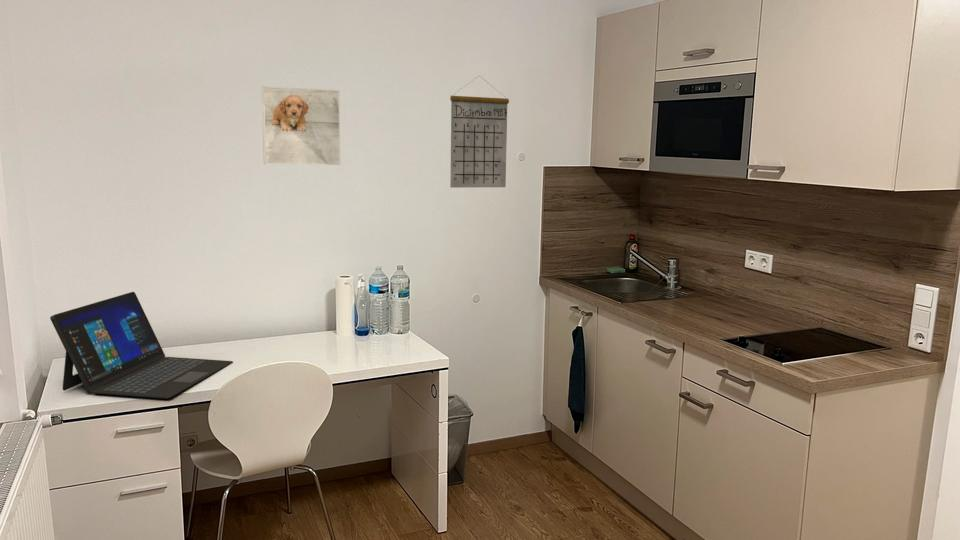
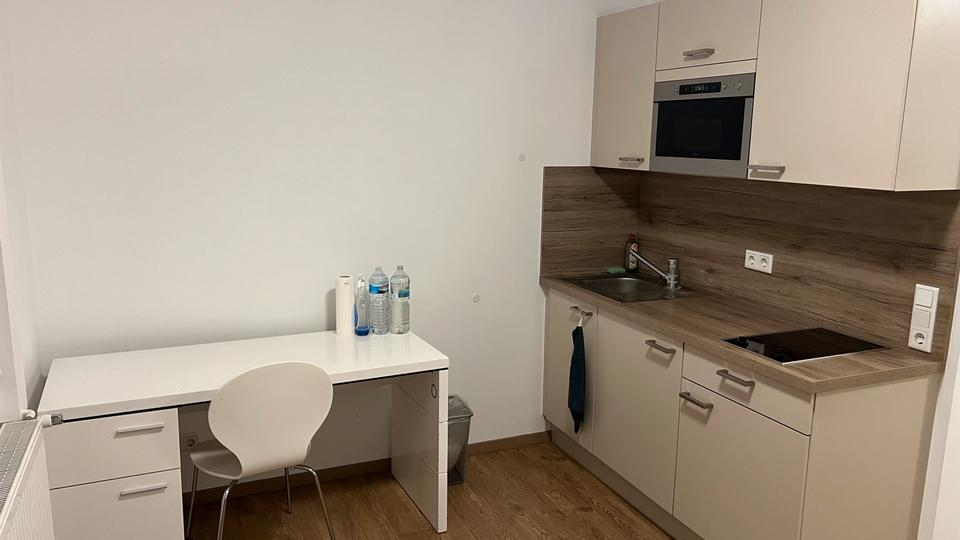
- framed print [261,85,341,166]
- laptop [49,291,234,400]
- calendar [449,75,510,189]
